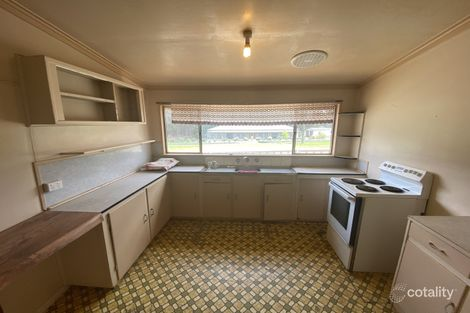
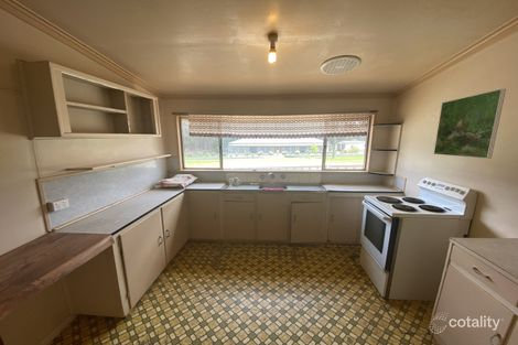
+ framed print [433,88,507,160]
